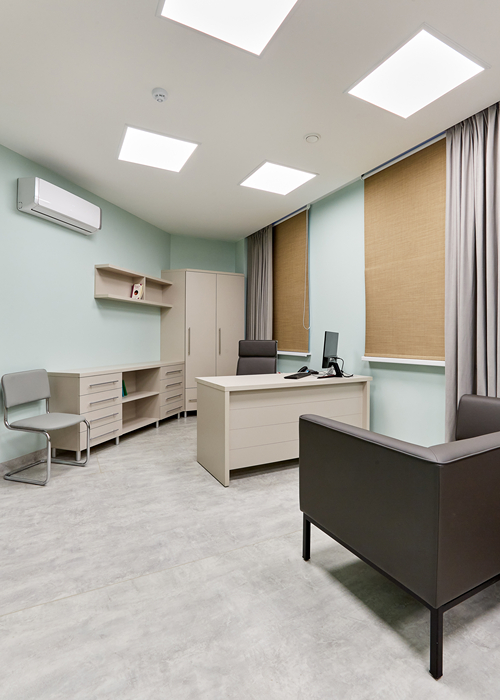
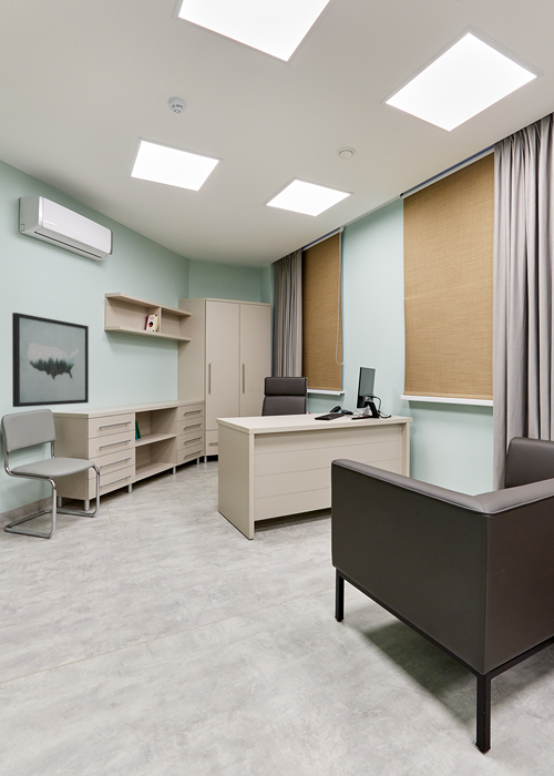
+ wall art [11,312,90,408]
